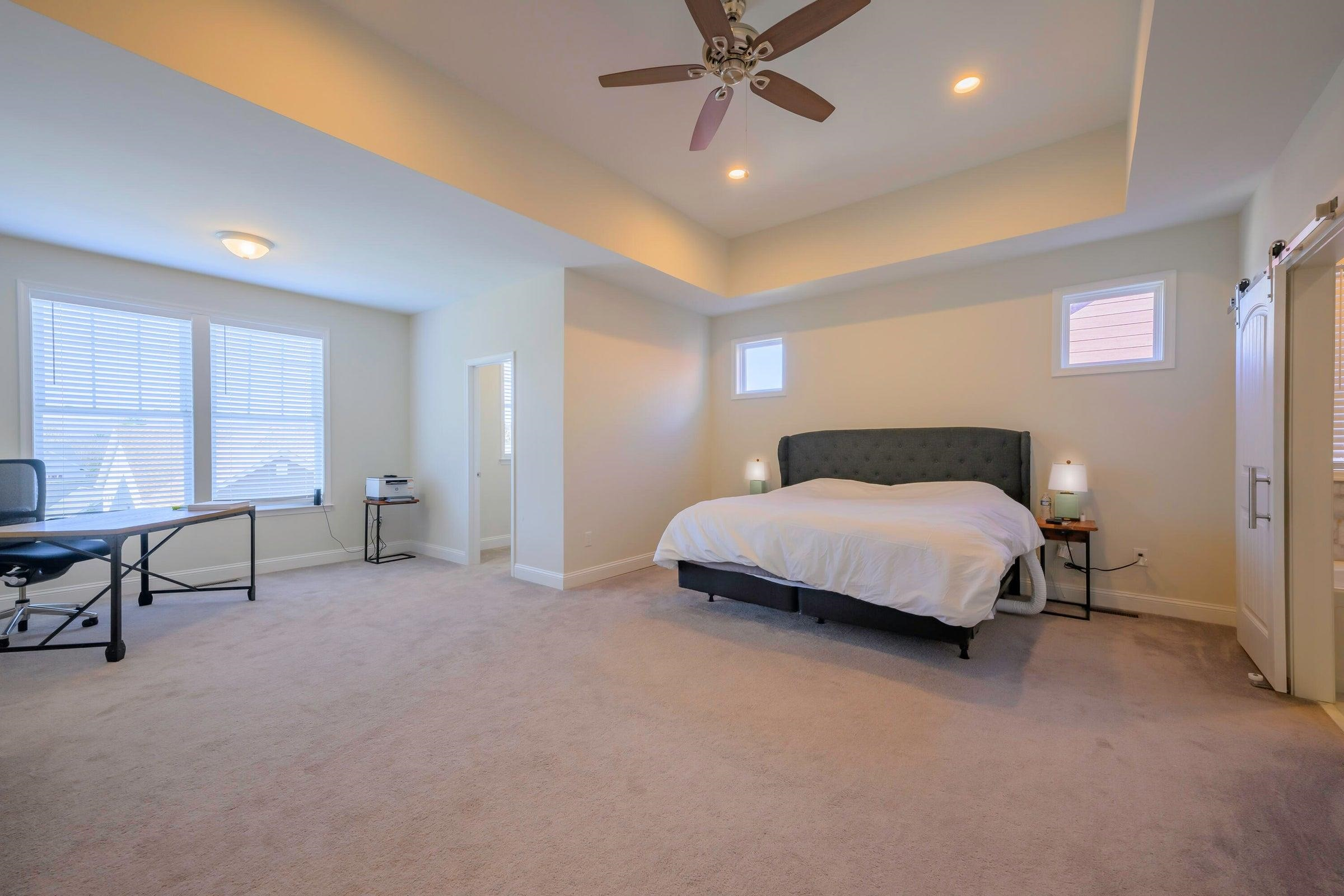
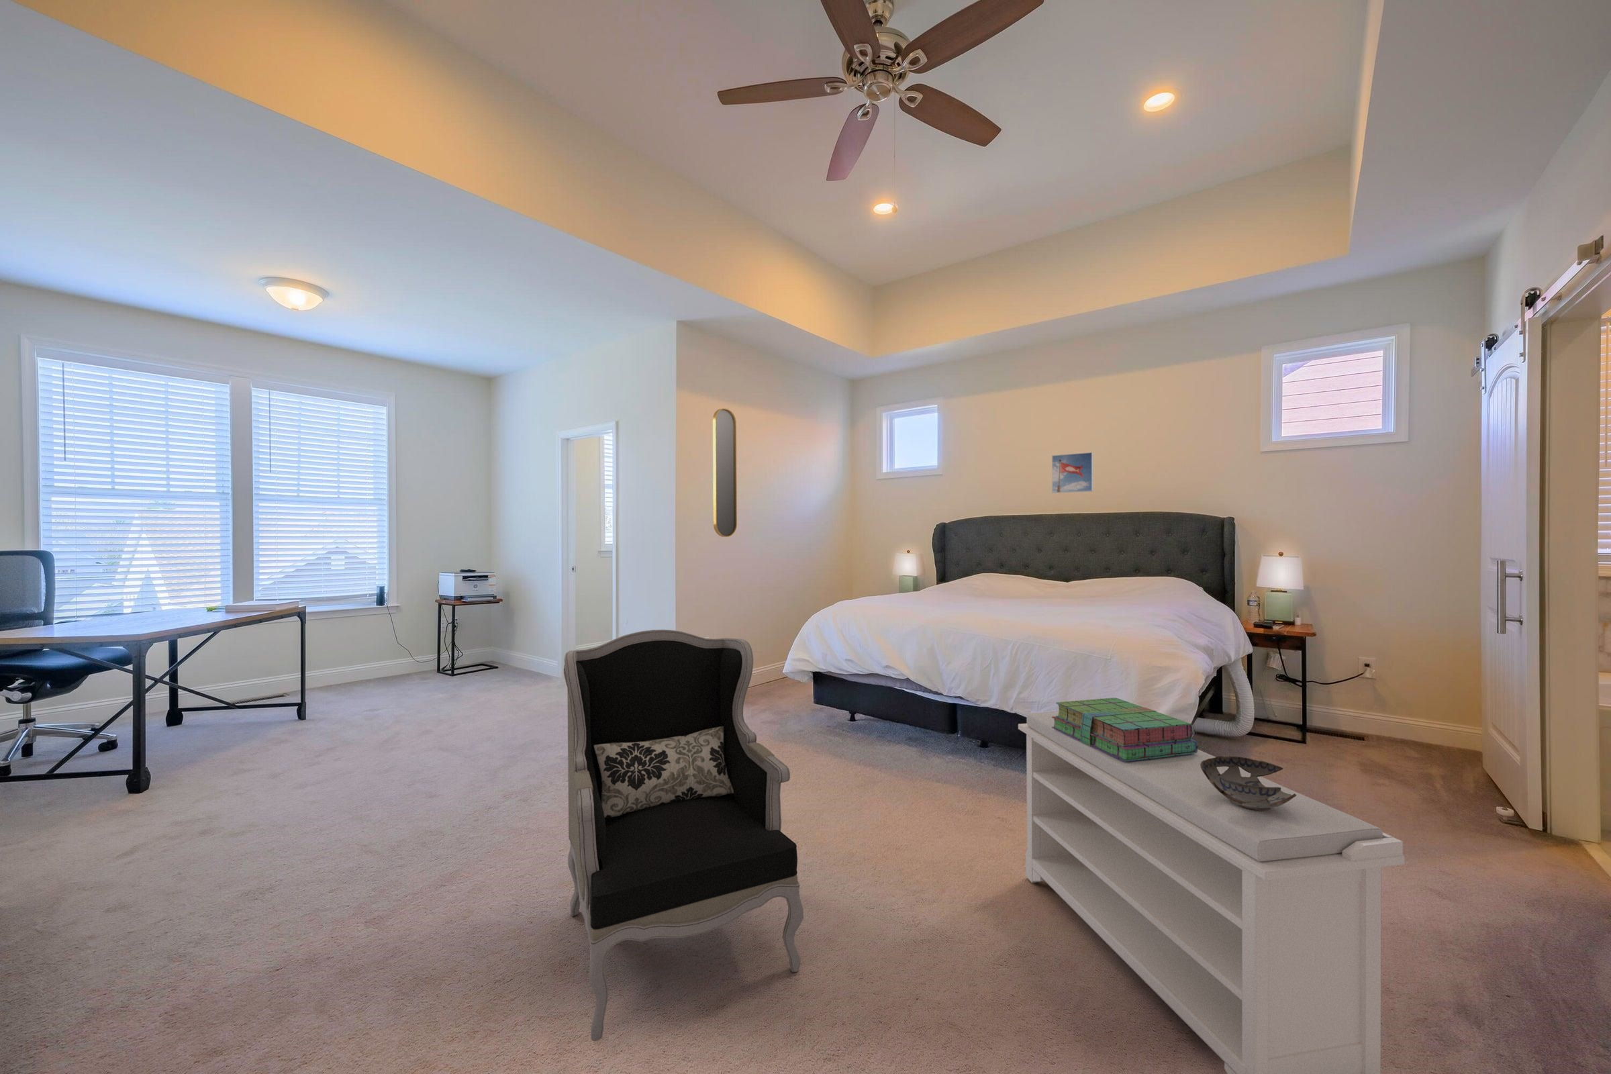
+ armchair [563,629,804,1042]
+ bench [1018,711,1405,1074]
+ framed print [1051,452,1094,494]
+ stack of books [1052,696,1199,762]
+ decorative bowl [1200,756,1297,810]
+ home mirror [712,408,737,538]
